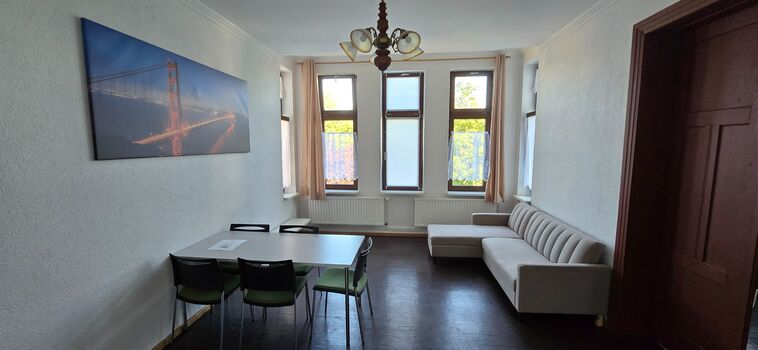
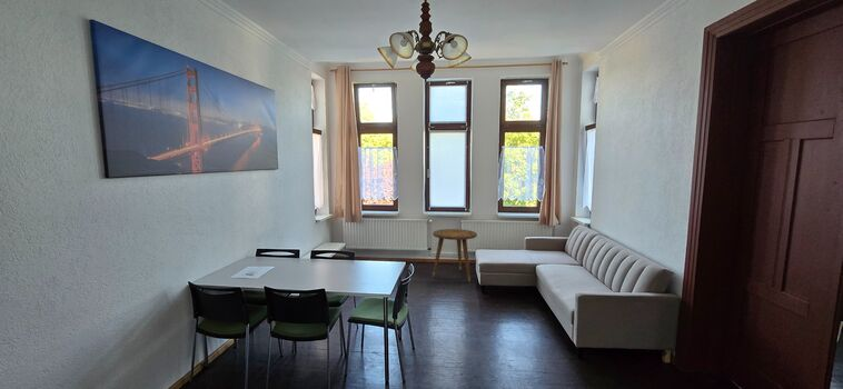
+ side table [432,228,478,282]
